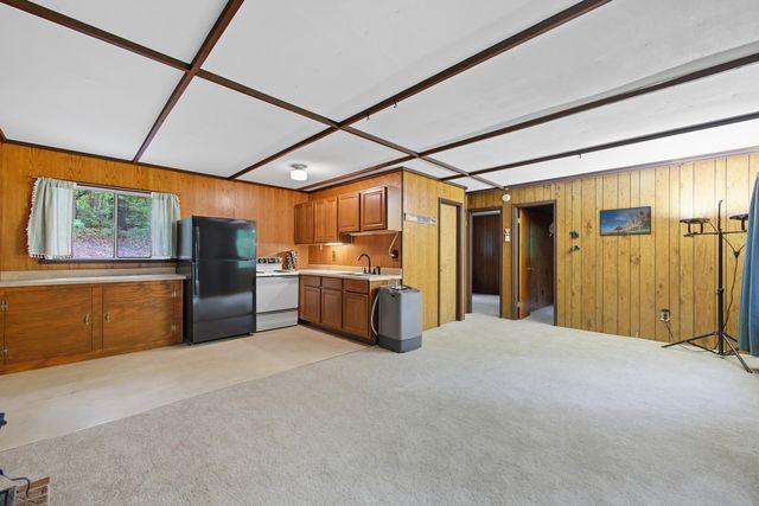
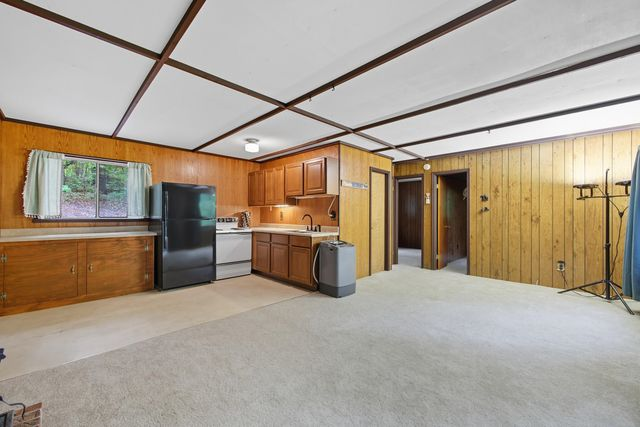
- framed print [598,205,652,237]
